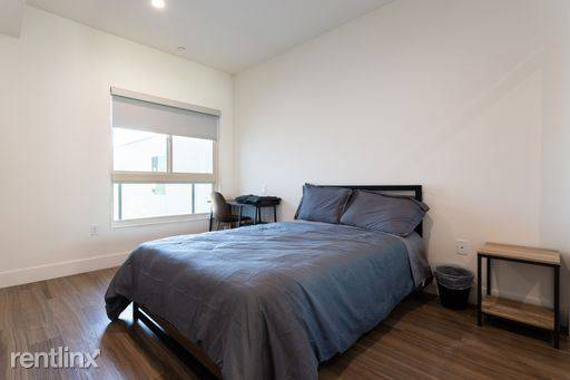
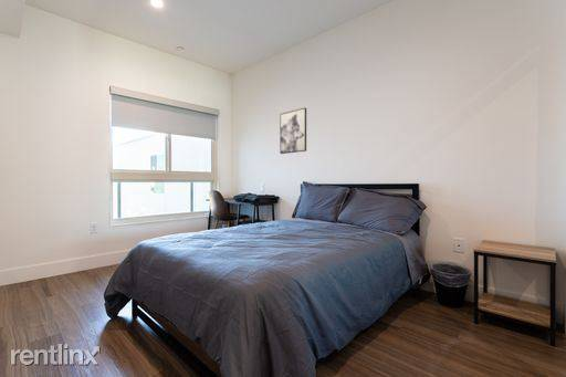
+ wall art [279,107,307,155]
